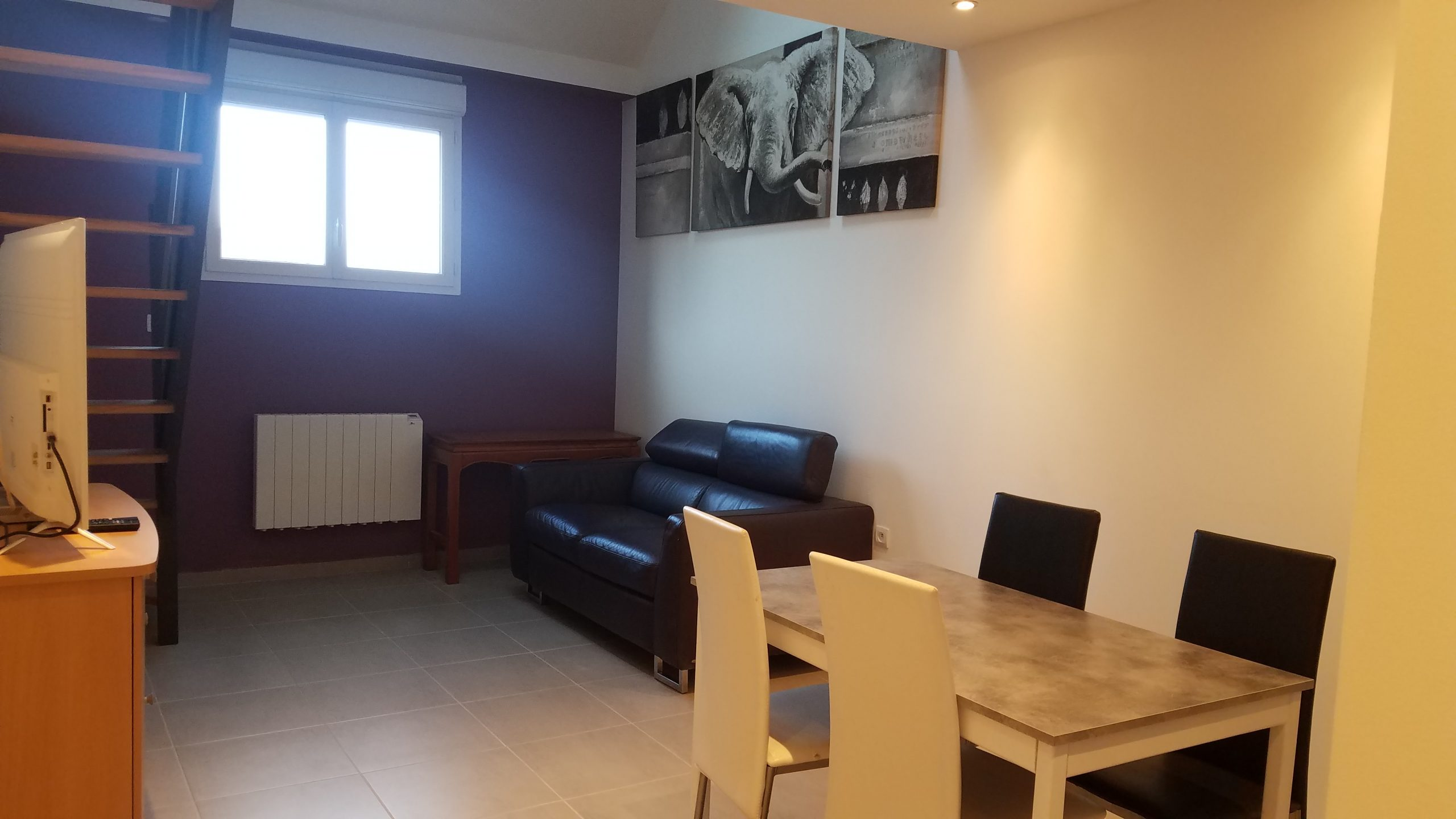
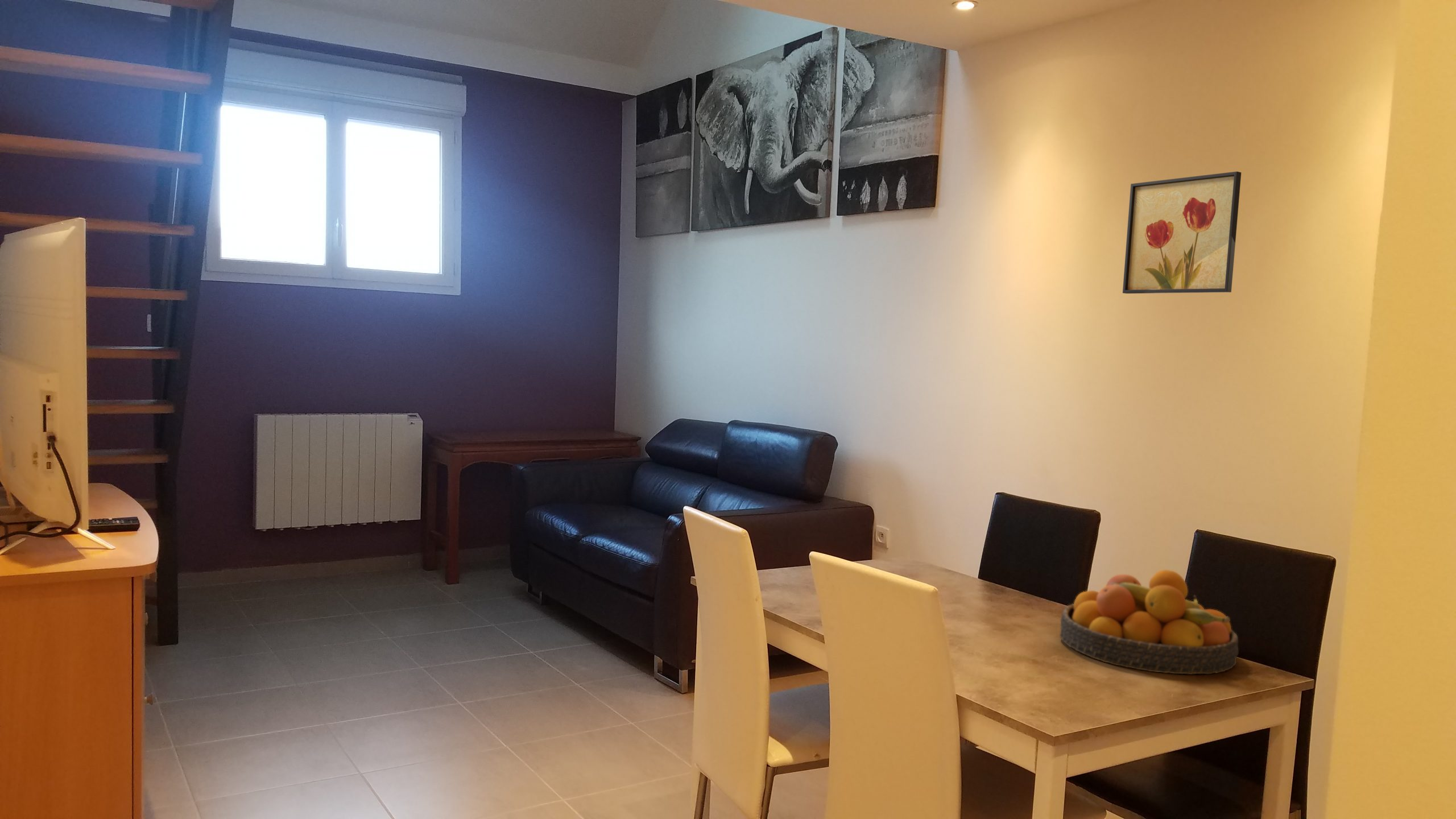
+ fruit bowl [1060,569,1239,675]
+ wall art [1122,171,1242,294]
